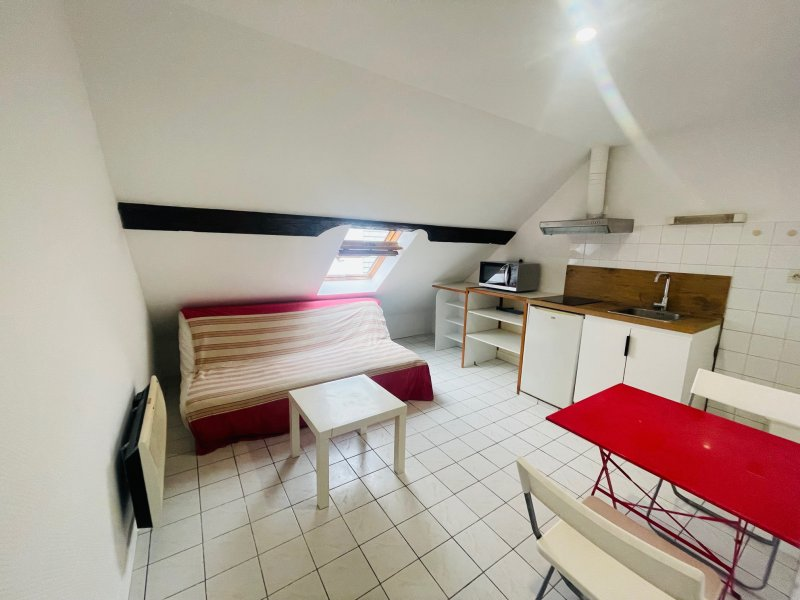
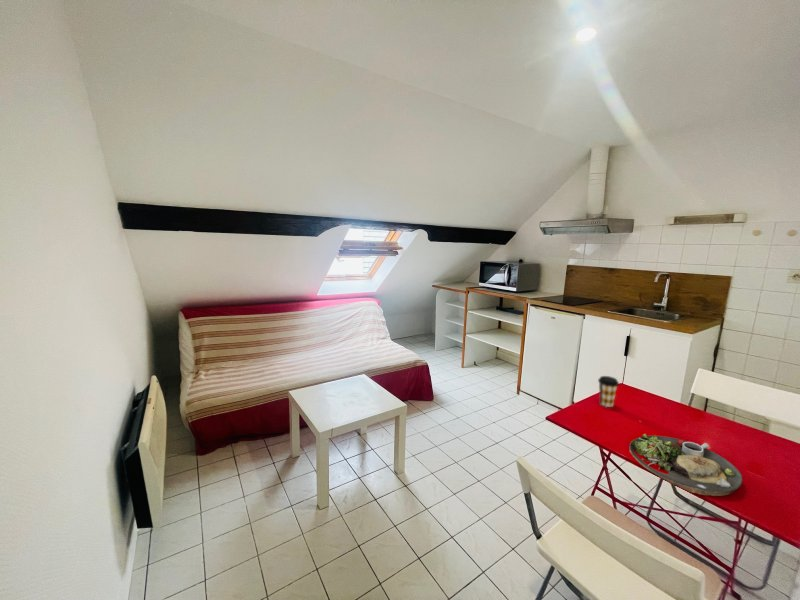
+ coffee cup [597,375,620,408]
+ dinner plate [629,433,743,497]
